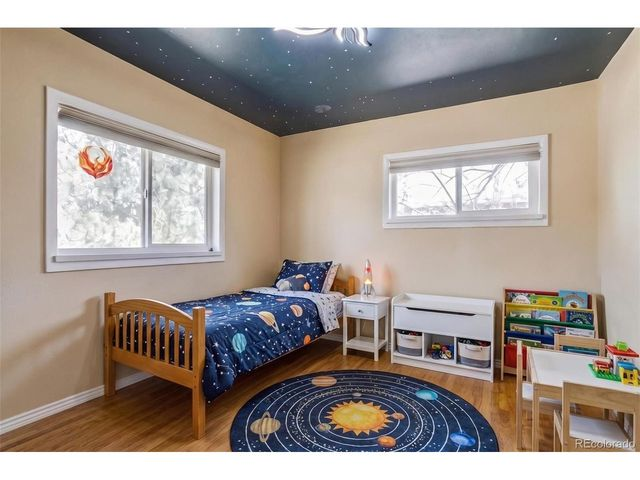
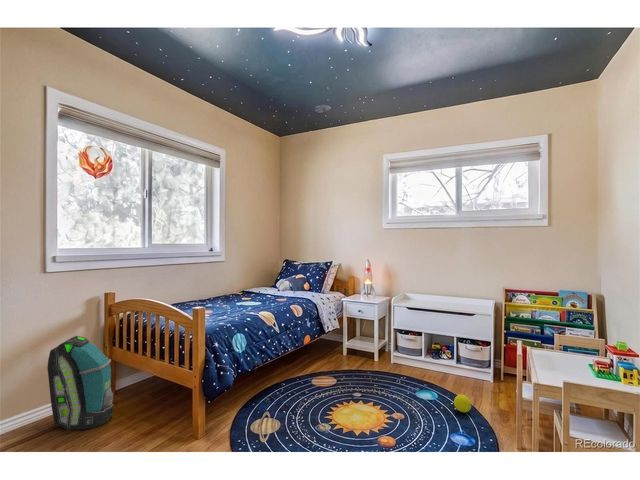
+ backpack [46,335,115,431]
+ ball [453,394,472,413]
